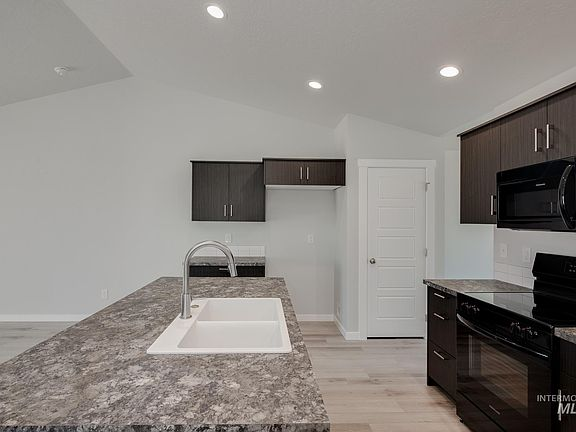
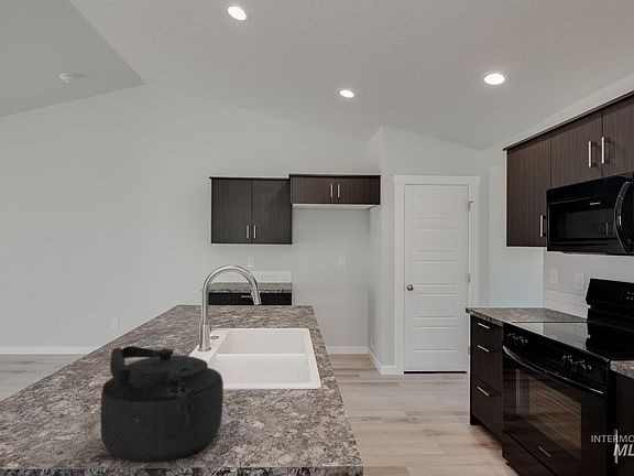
+ kettle [100,345,225,464]
